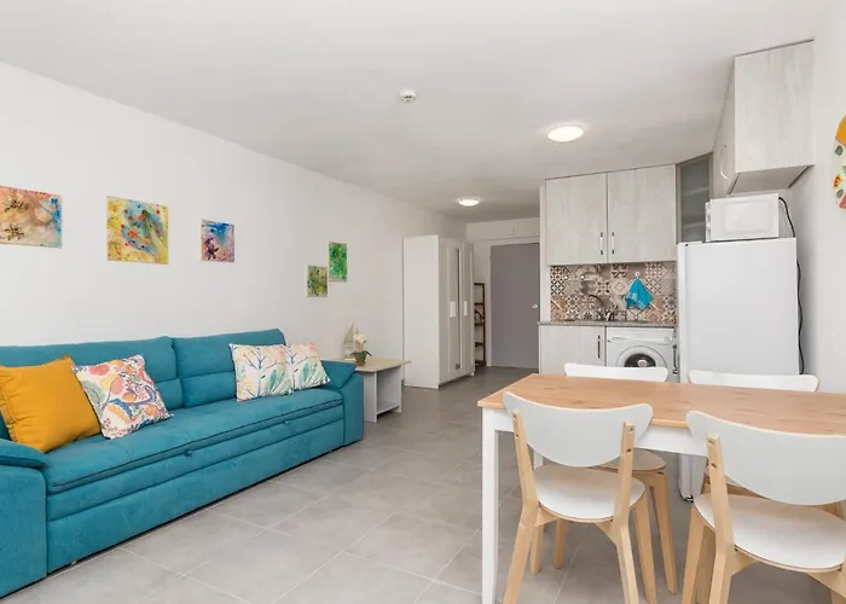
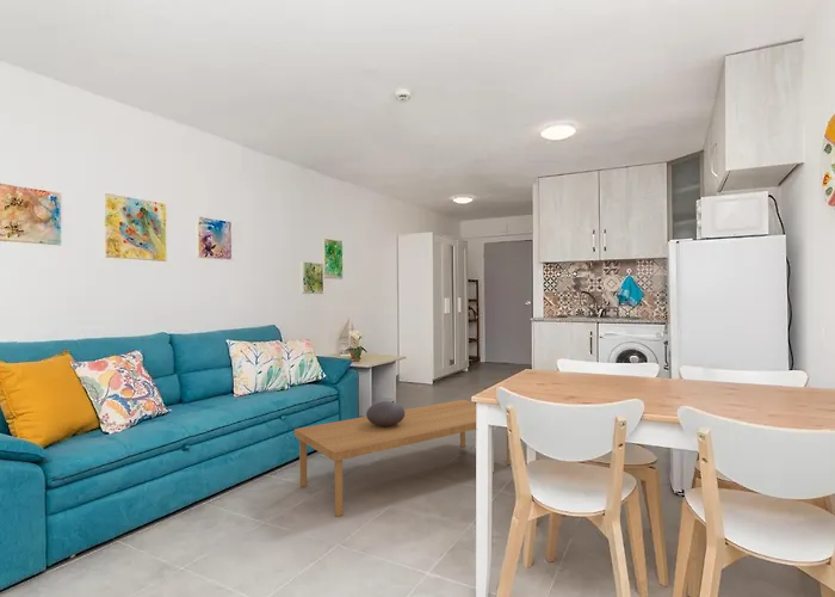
+ decorative bowl [365,400,404,426]
+ coffee table [293,399,512,518]
